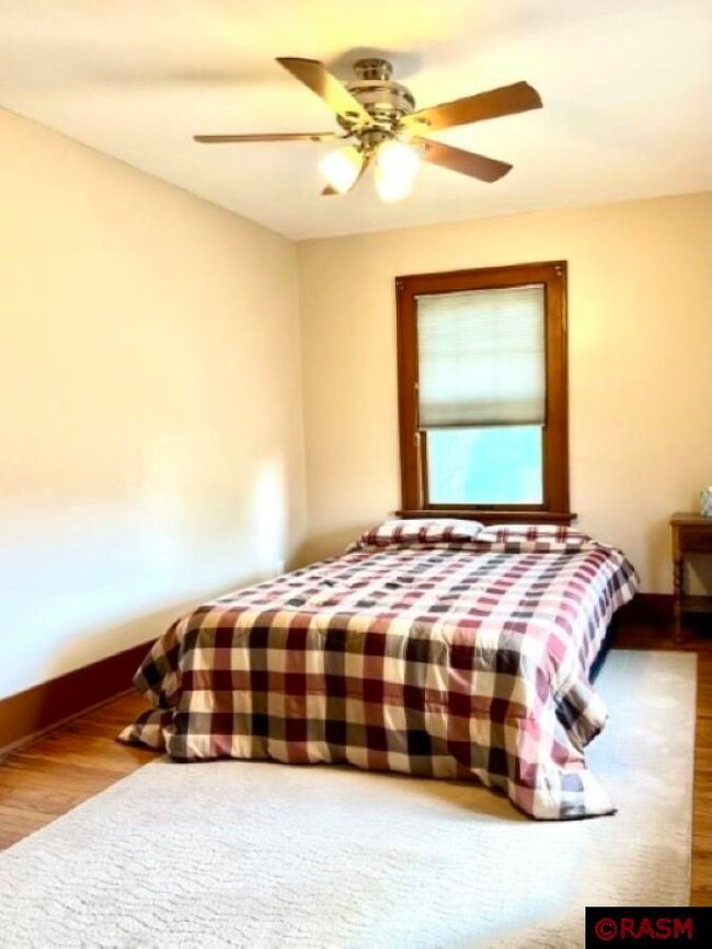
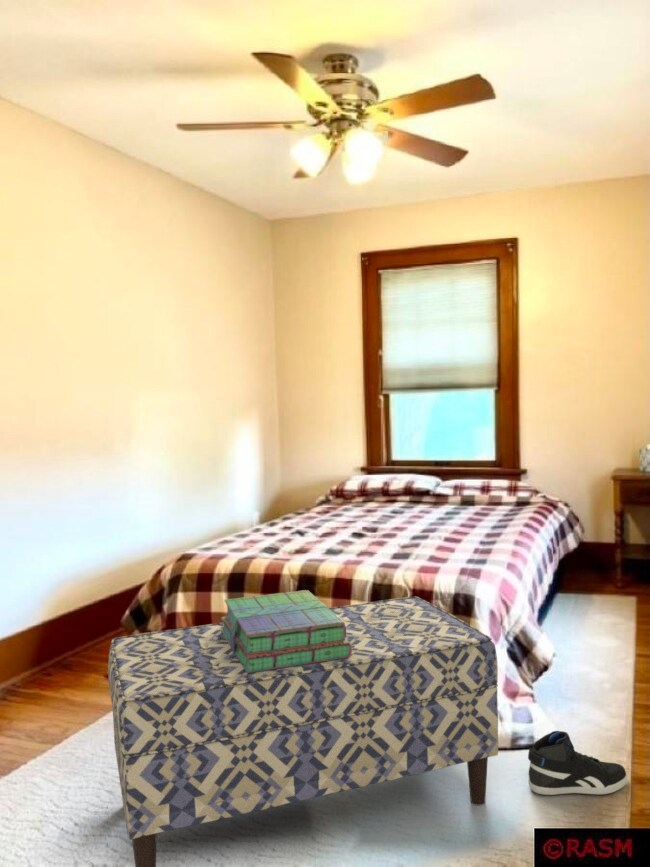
+ bench [107,596,499,867]
+ sneaker [527,730,628,796]
+ stack of books [219,589,352,673]
